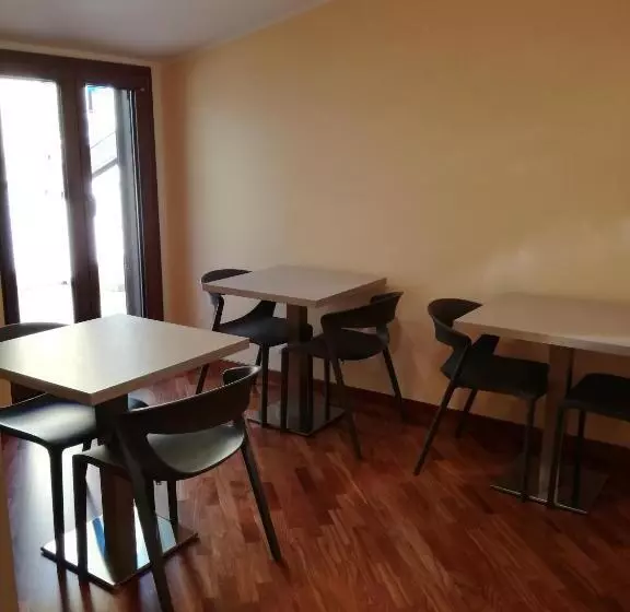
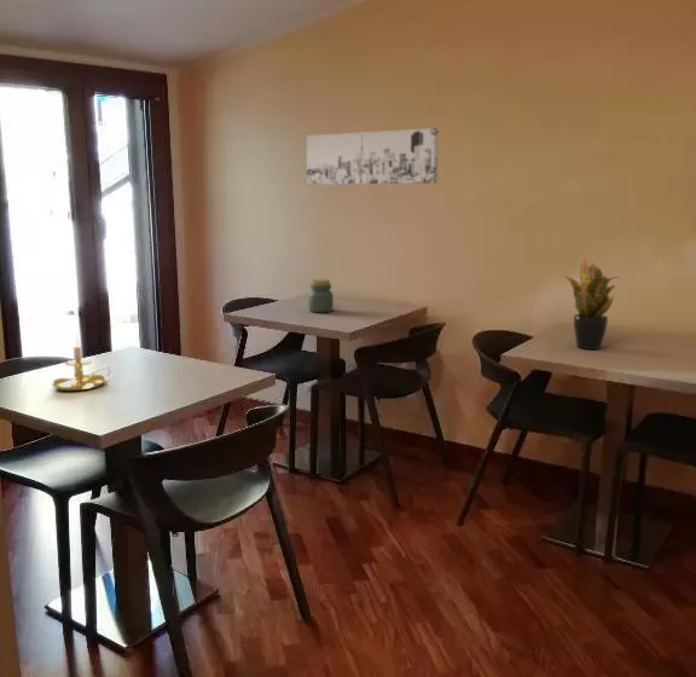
+ potted plant [563,258,621,351]
+ candle holder [50,331,116,392]
+ wall art [306,127,440,186]
+ jar [307,278,335,313]
